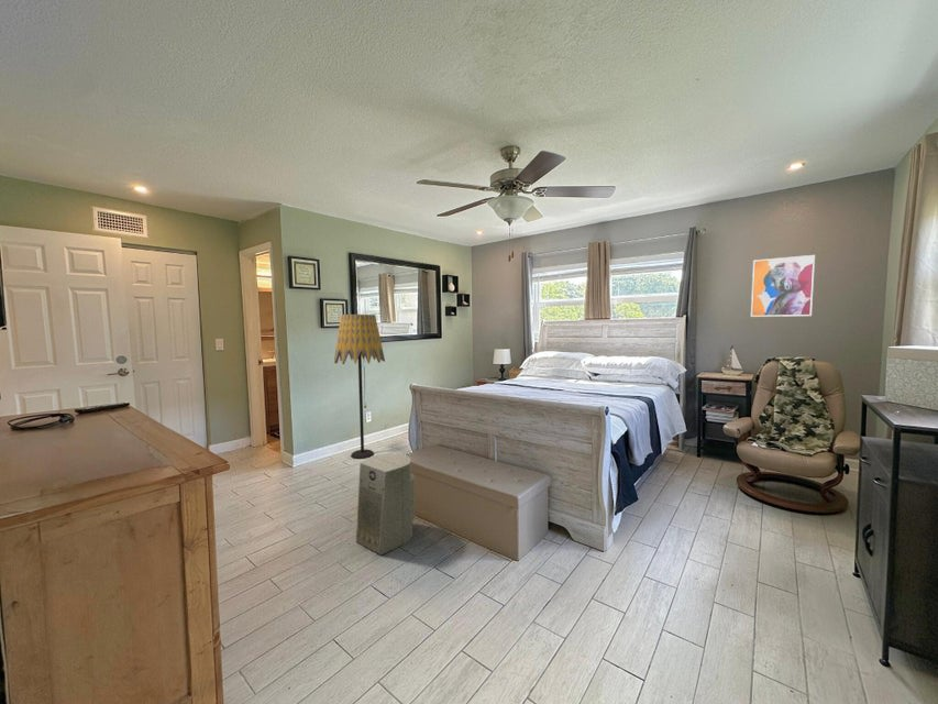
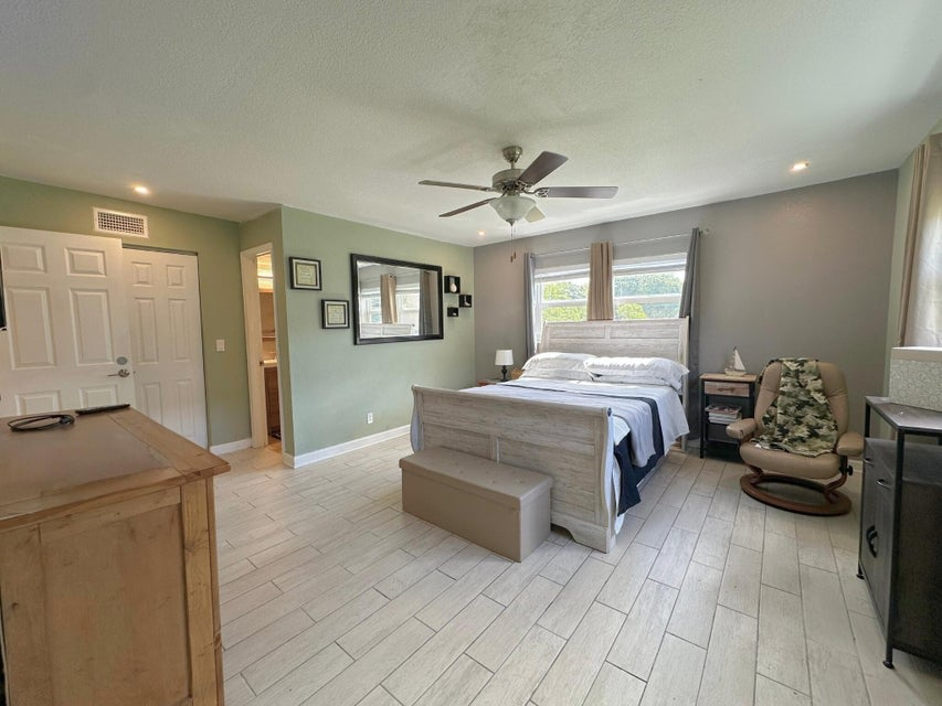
- floor lamp [333,314,386,460]
- wall art [750,254,816,318]
- fan [355,452,417,557]
